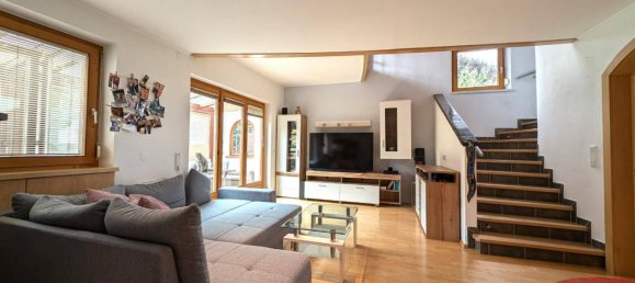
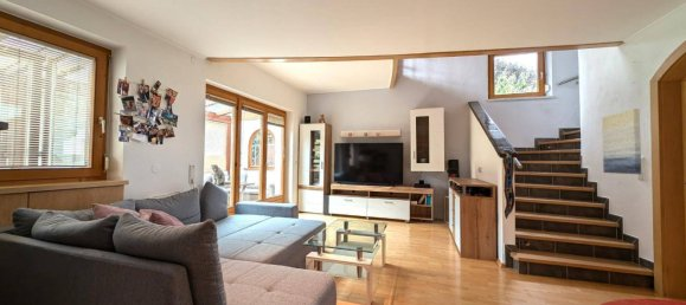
+ wall art [601,108,642,175]
